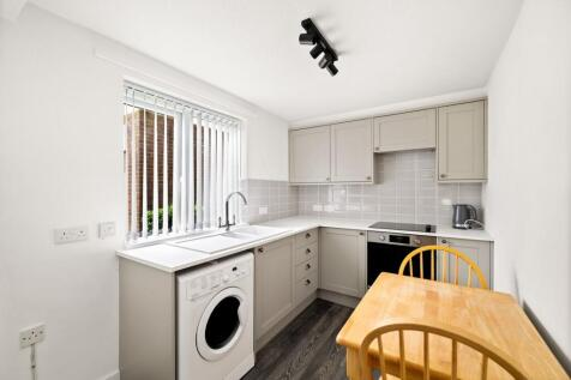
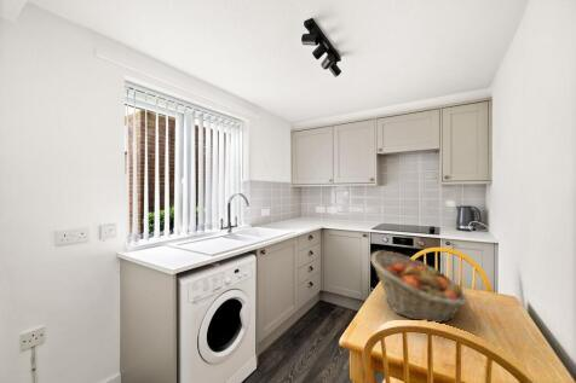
+ fruit basket [369,250,470,324]
